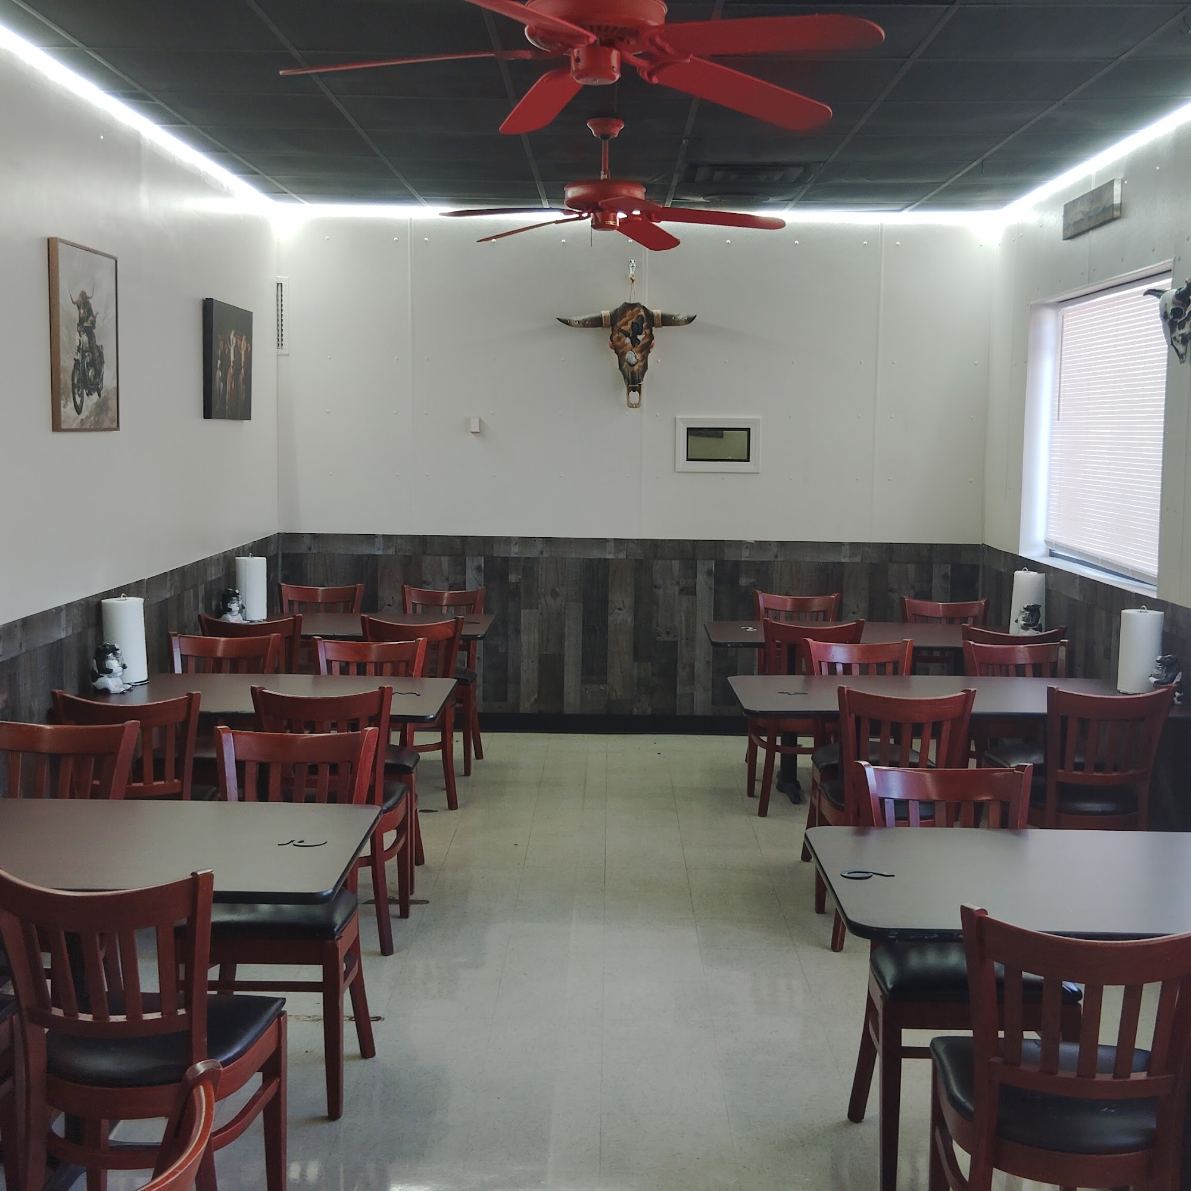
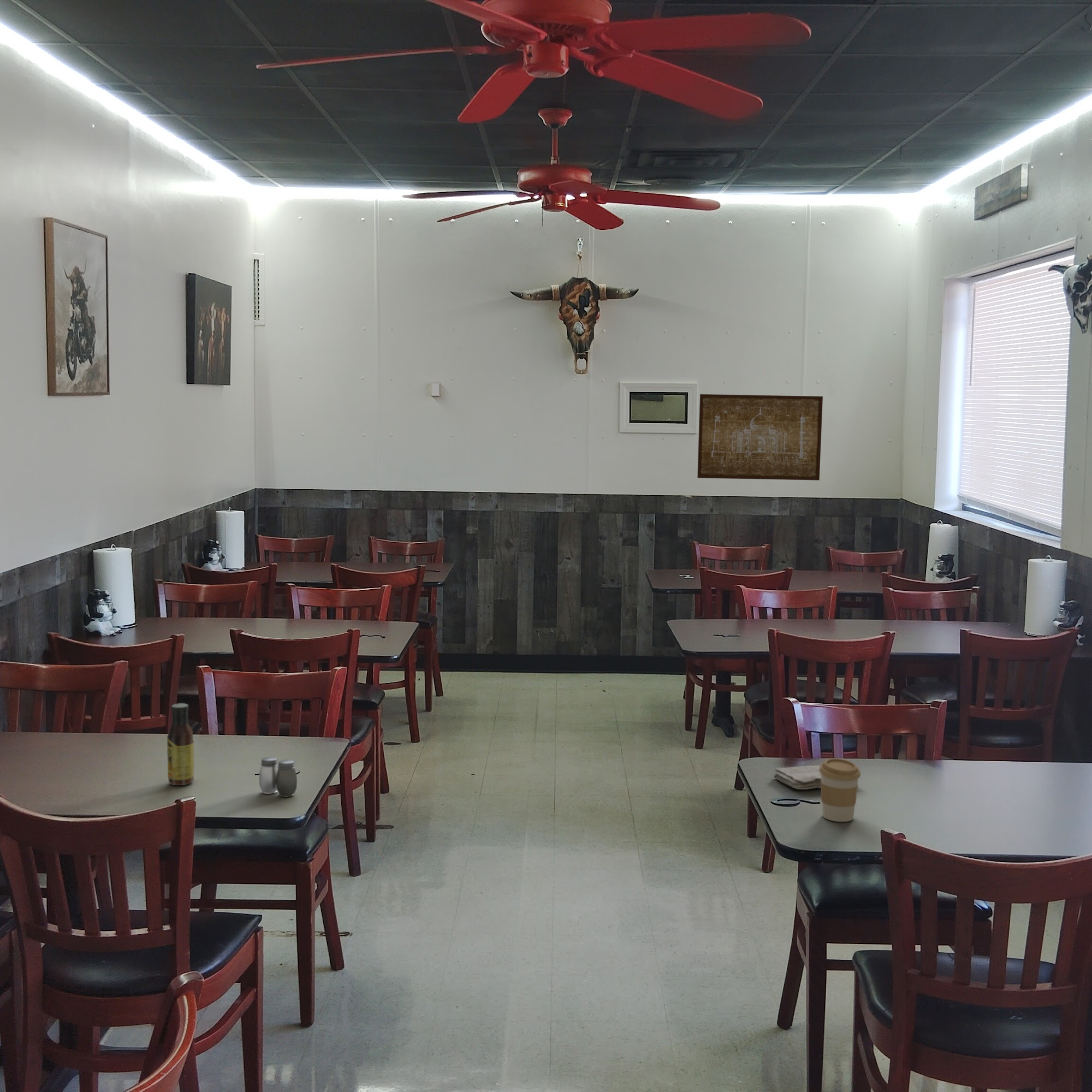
+ washcloth [773,765,821,790]
+ salt and pepper shaker [259,756,298,798]
+ coffee cup [819,758,861,822]
+ sauce bottle [167,703,194,786]
+ wall art [697,394,823,481]
